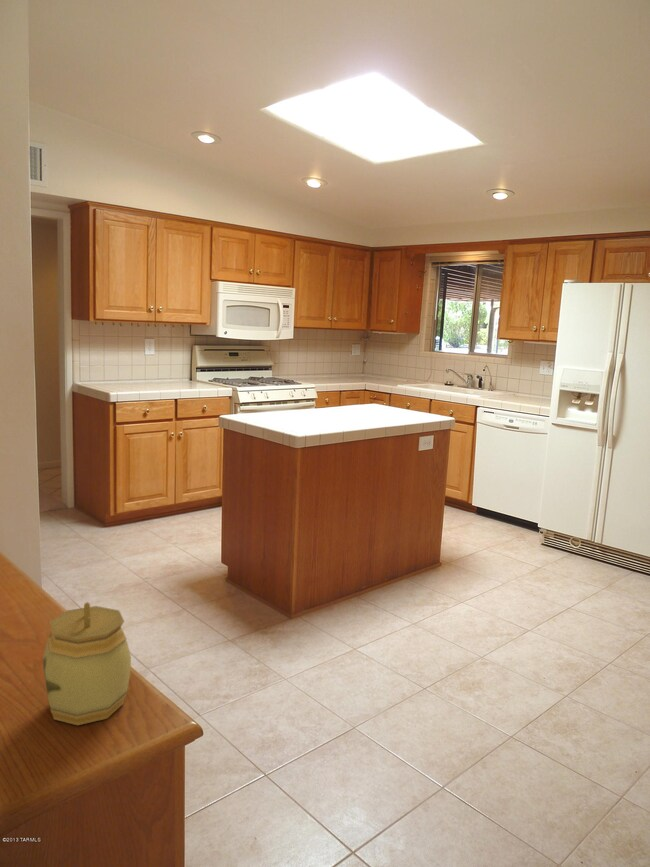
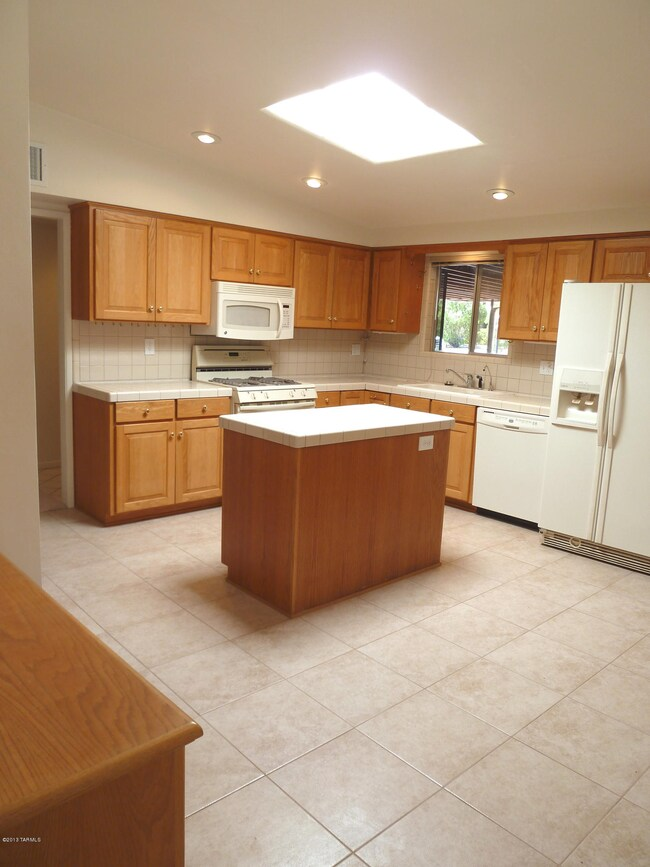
- jar [42,602,132,726]
